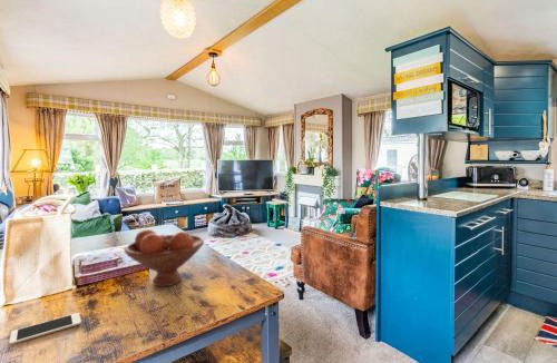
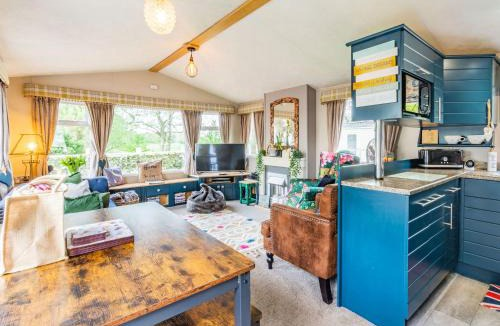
- cell phone [8,312,82,346]
- fruit bowl [124,228,205,287]
